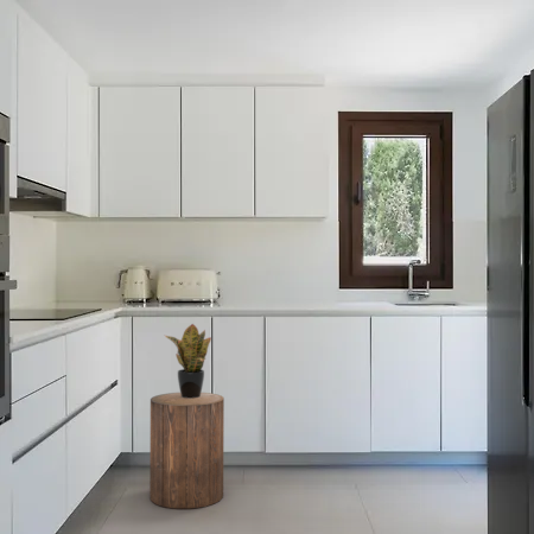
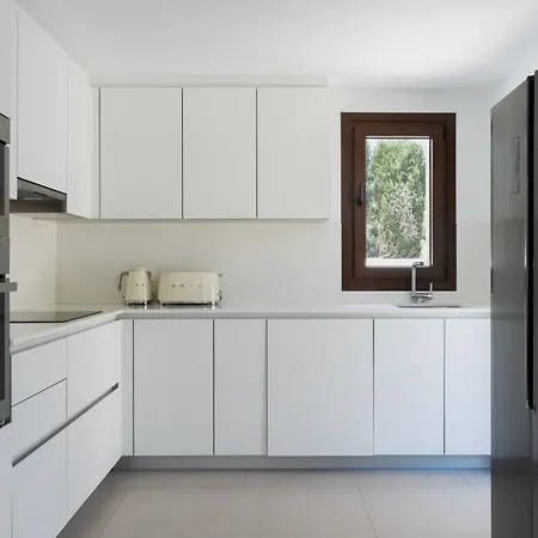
- stool [148,392,225,510]
- potted plant [163,323,212,399]
